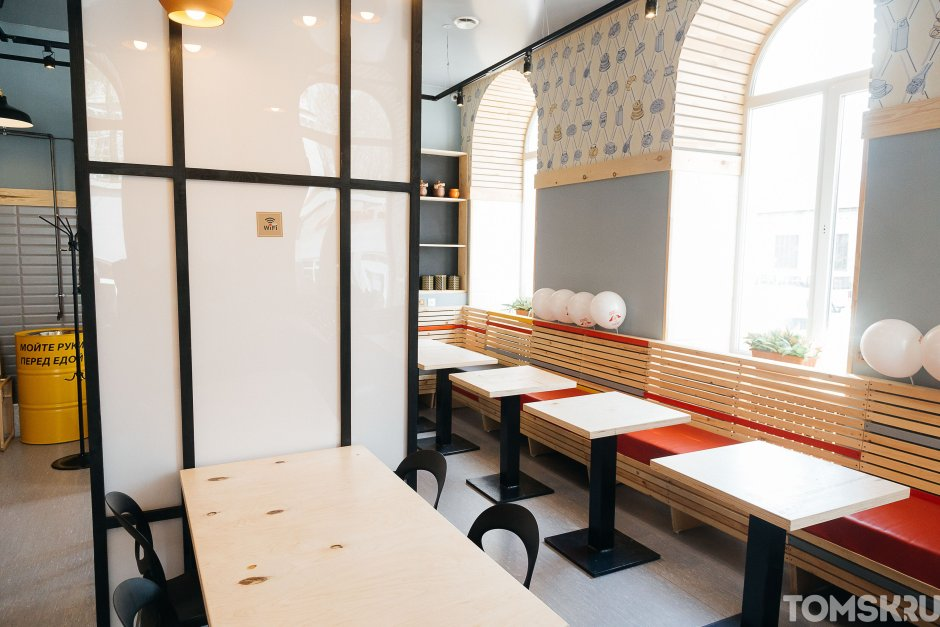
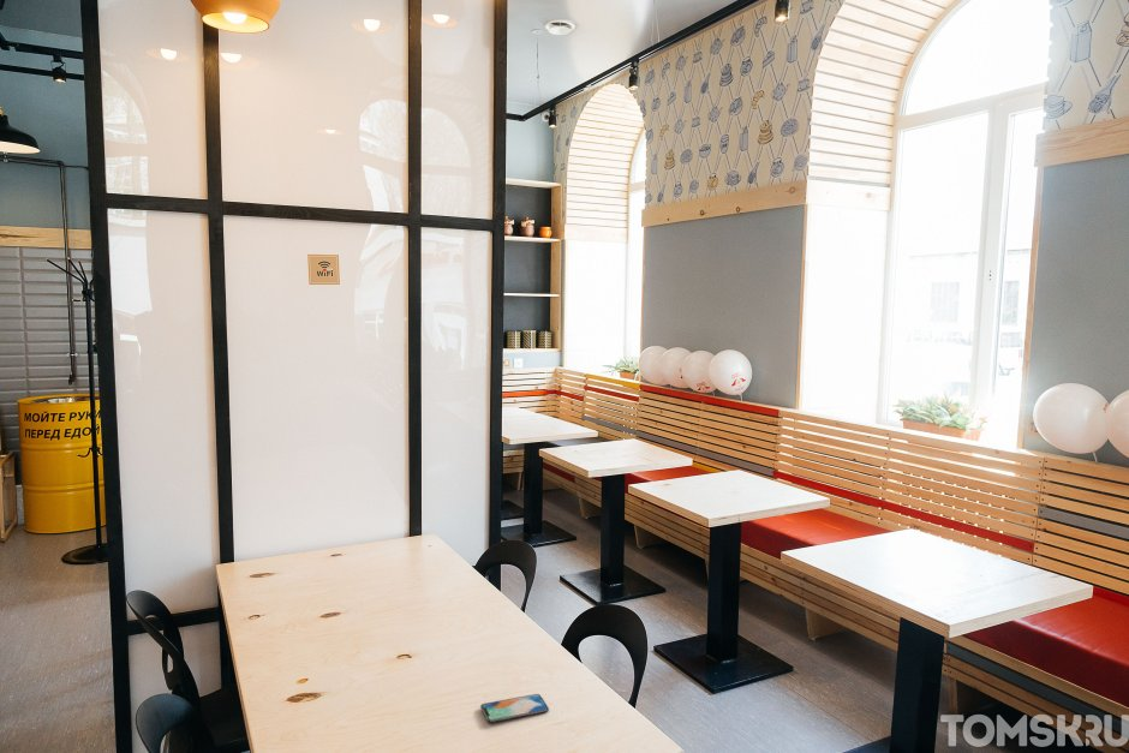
+ smartphone [479,693,550,723]
